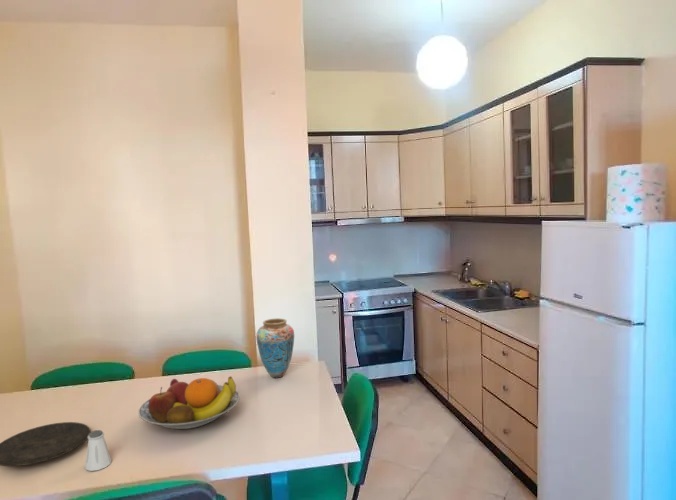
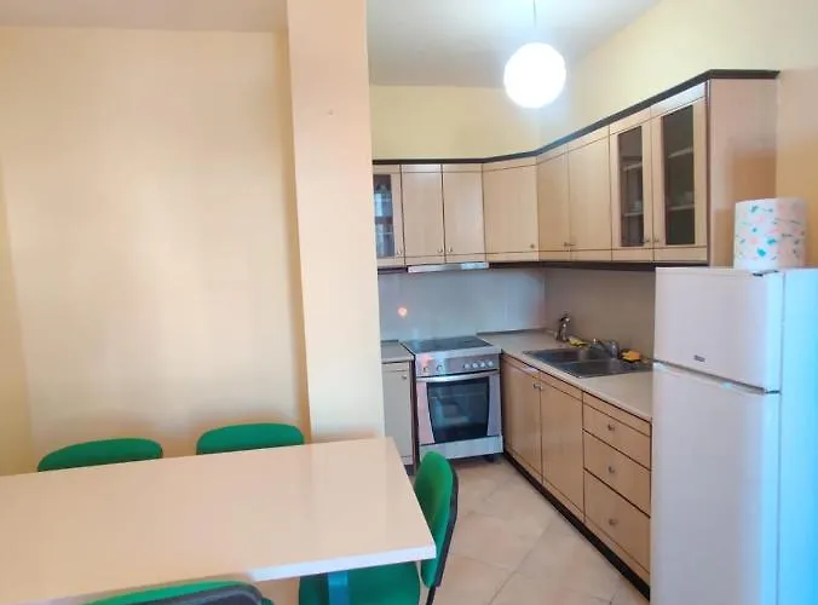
- saltshaker [84,429,113,472]
- vase [255,317,295,379]
- fruit bowl [137,375,240,430]
- plate [0,421,92,467]
